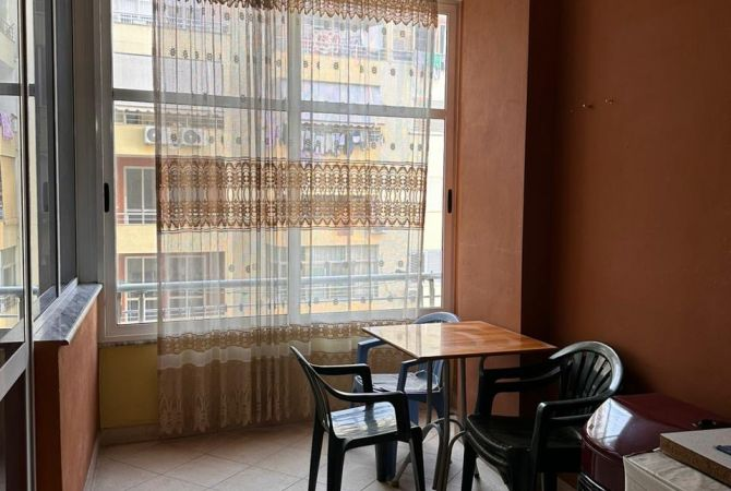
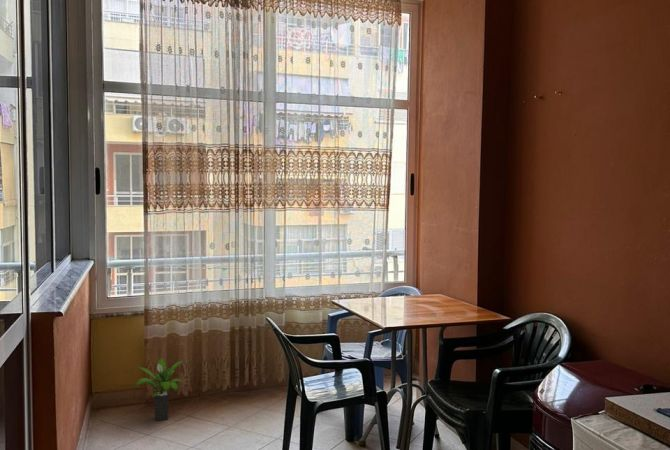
+ potted plant [133,357,187,422]
